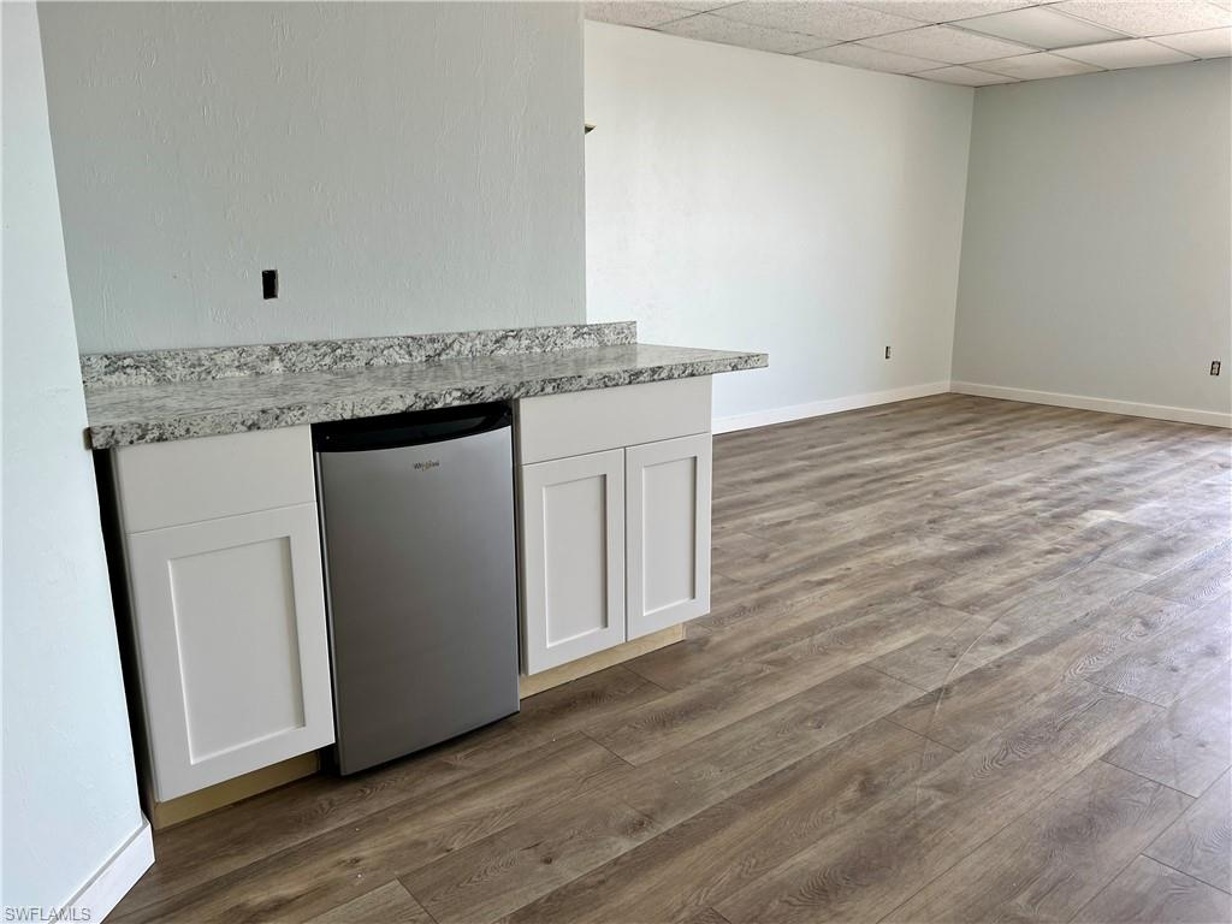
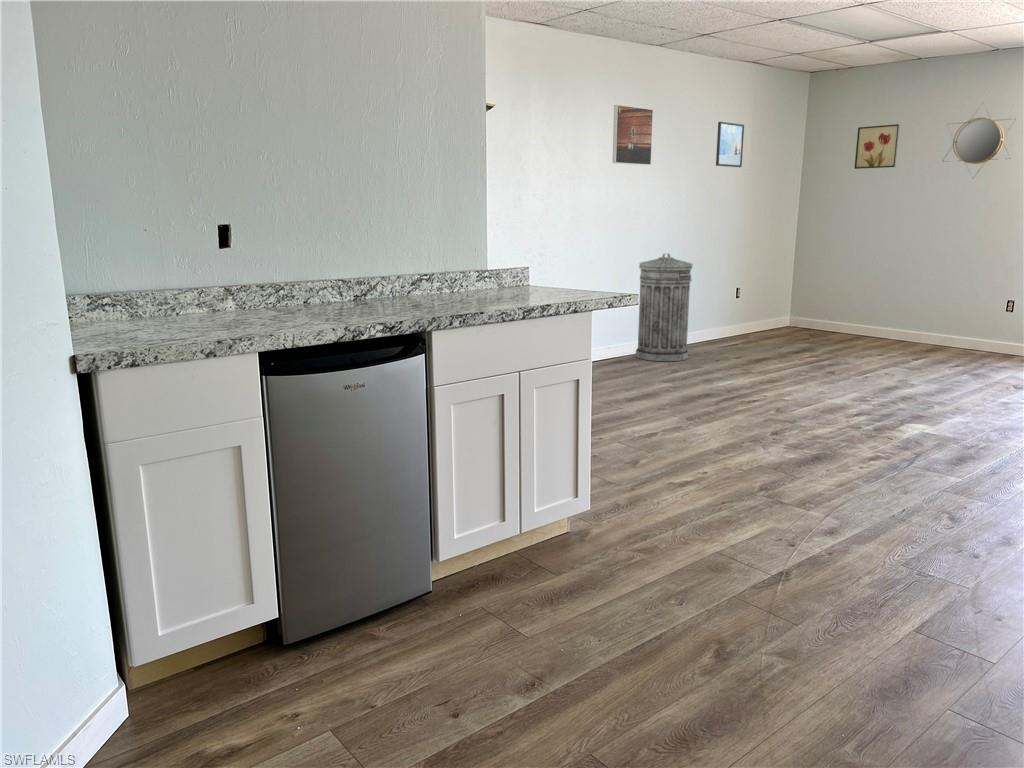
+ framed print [612,104,654,166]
+ trash can [635,253,693,362]
+ wall art [853,123,901,170]
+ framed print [715,121,745,168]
+ home mirror [941,101,1017,180]
